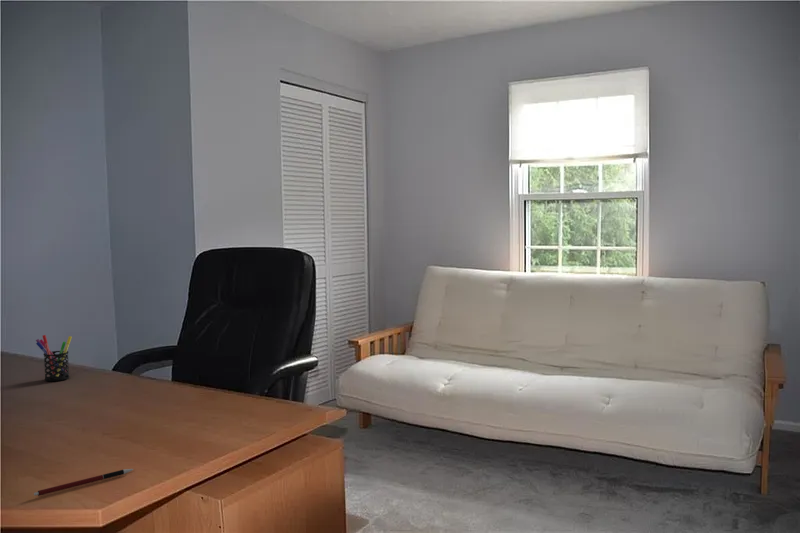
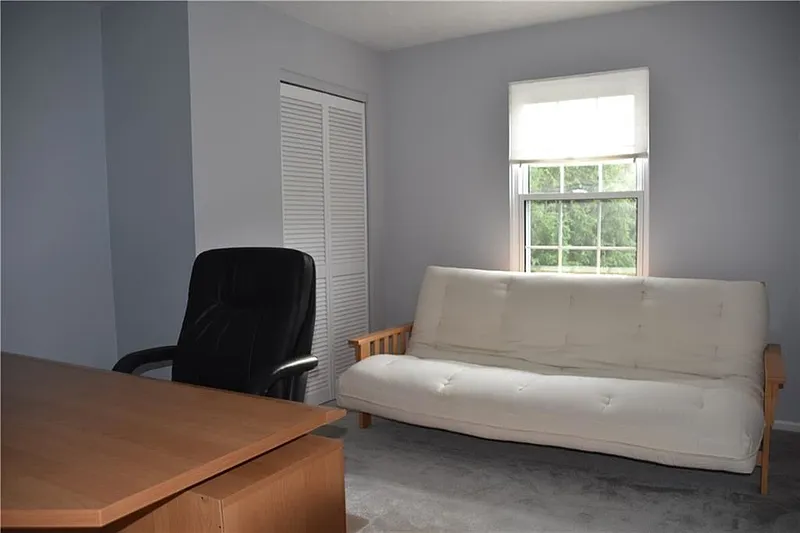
- pen [33,468,134,497]
- pen holder [35,334,73,382]
